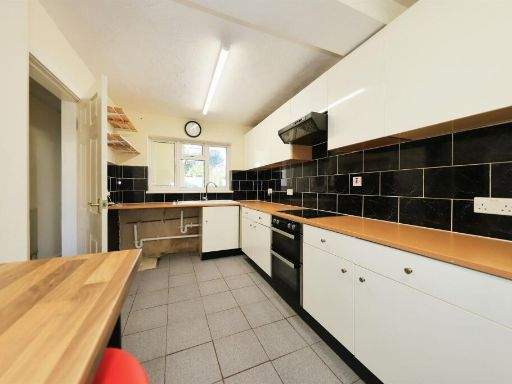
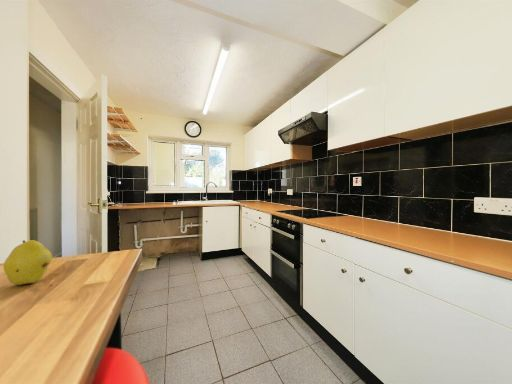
+ fruit [2,239,53,286]
